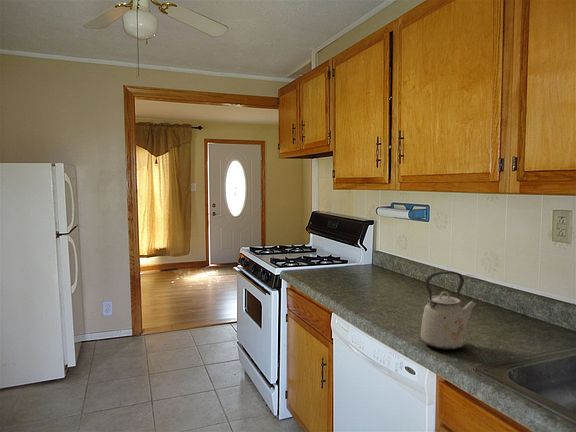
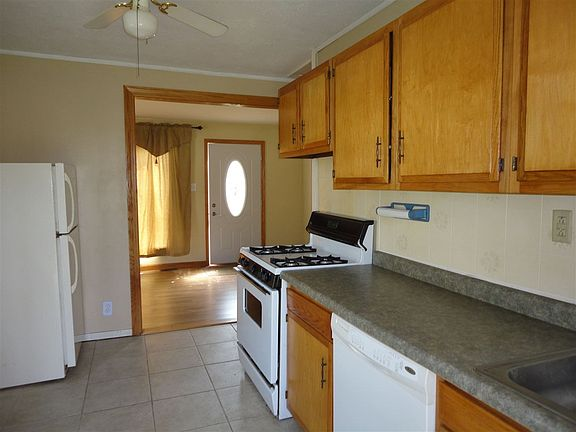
- kettle [420,270,478,351]
